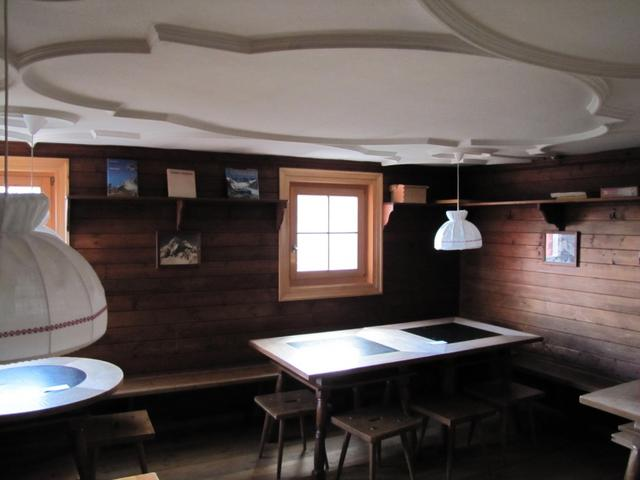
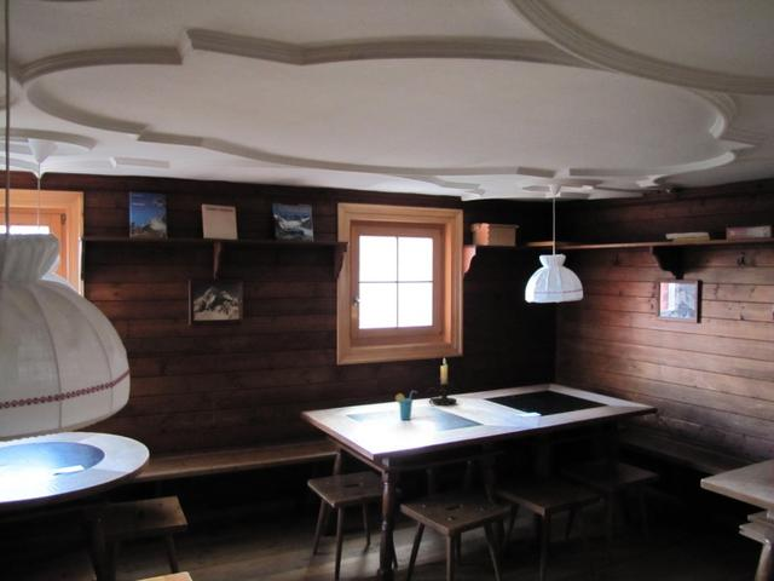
+ candle holder [426,356,458,407]
+ cup [394,390,418,421]
